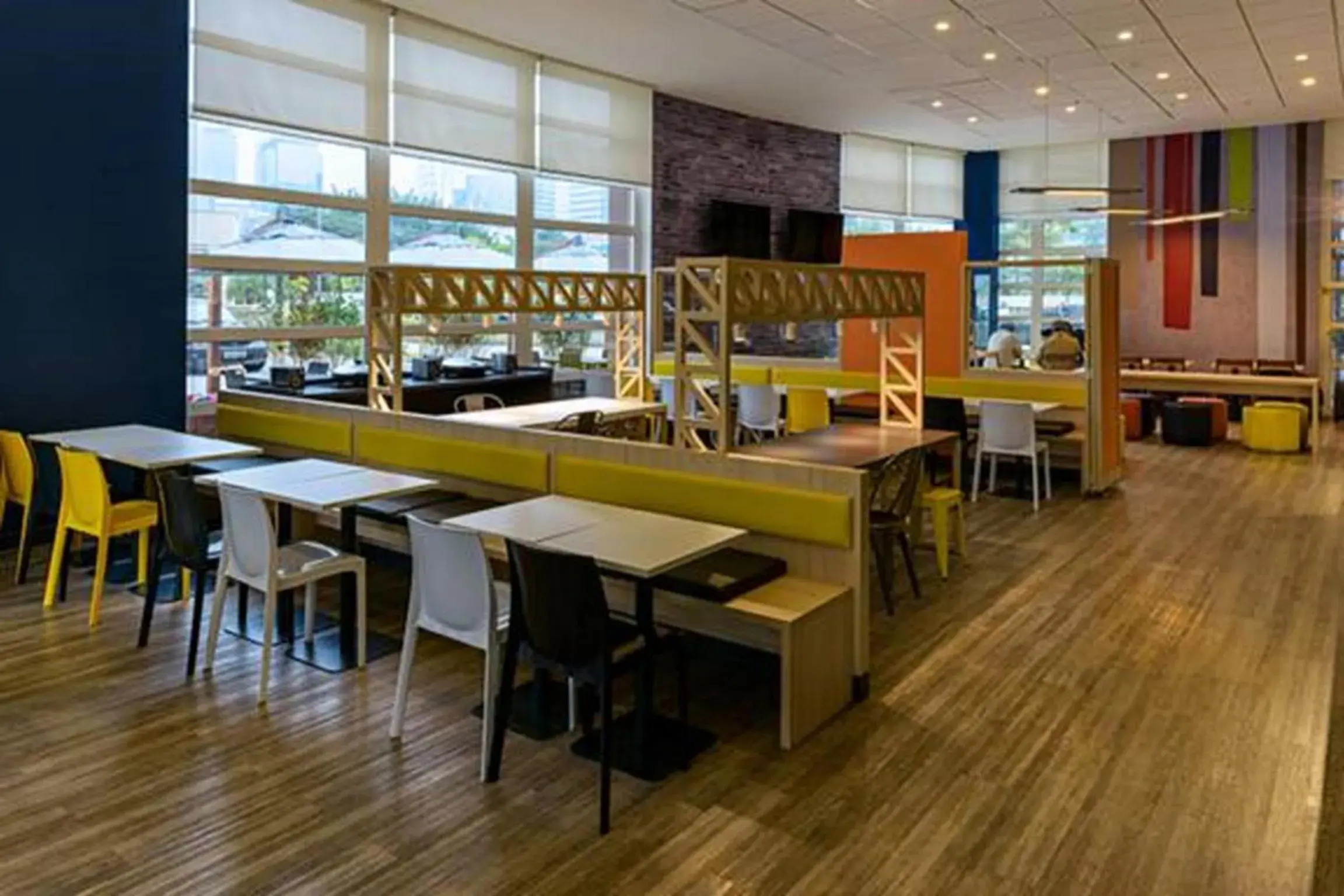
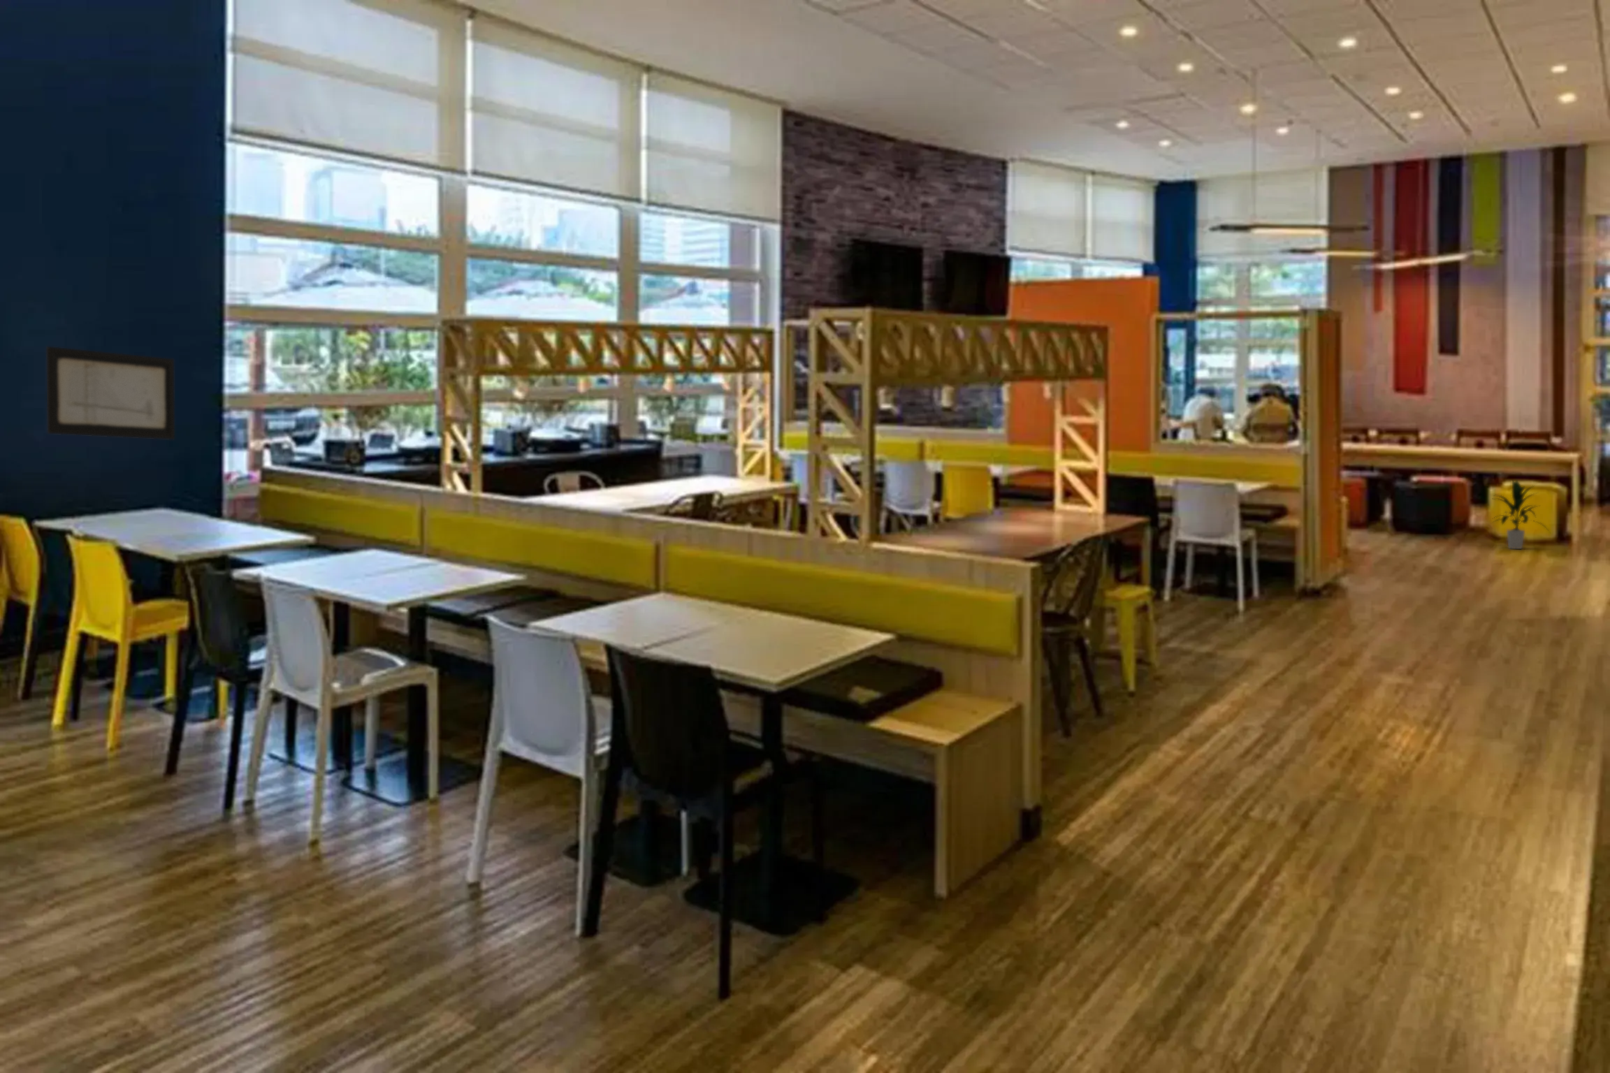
+ wall art [46,346,175,441]
+ indoor plant [1488,479,1550,550]
